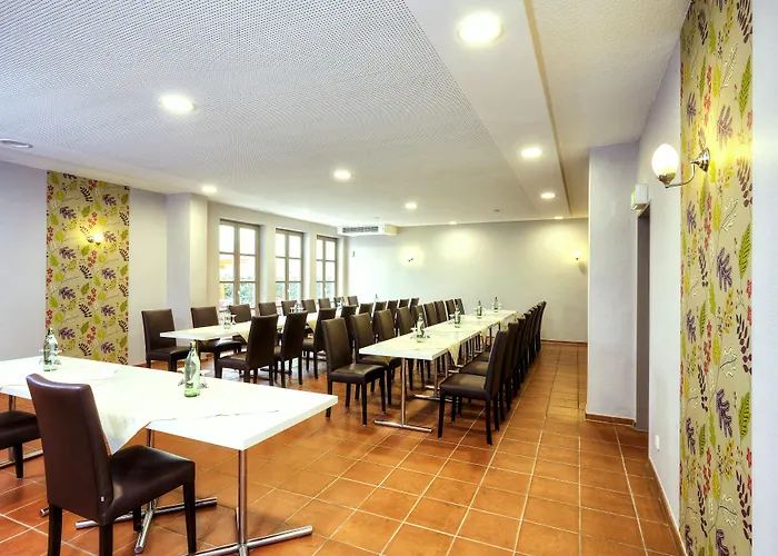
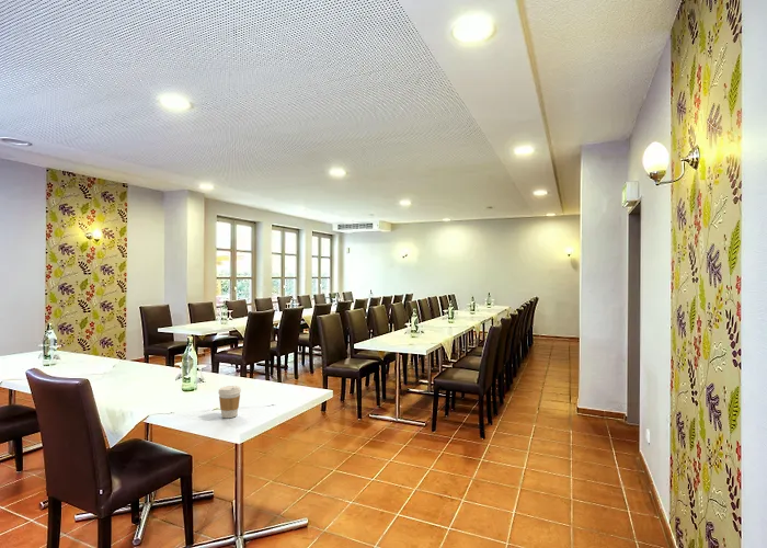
+ coffee cup [218,385,242,419]
